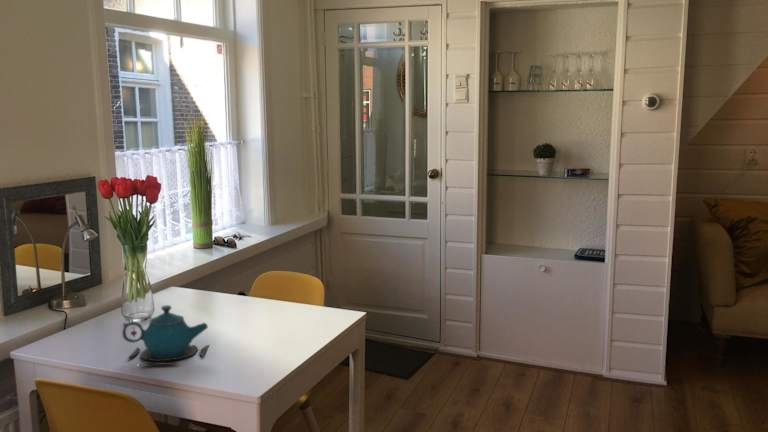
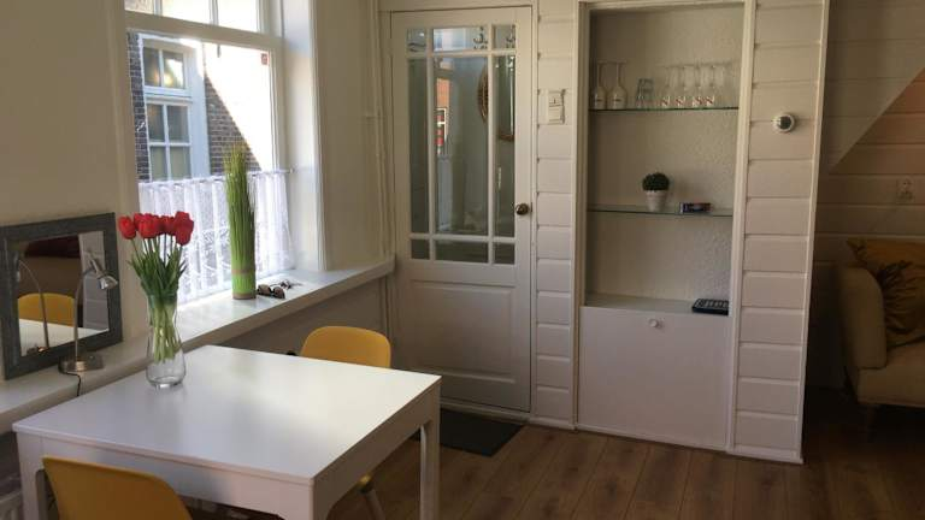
- teapot [121,304,211,366]
